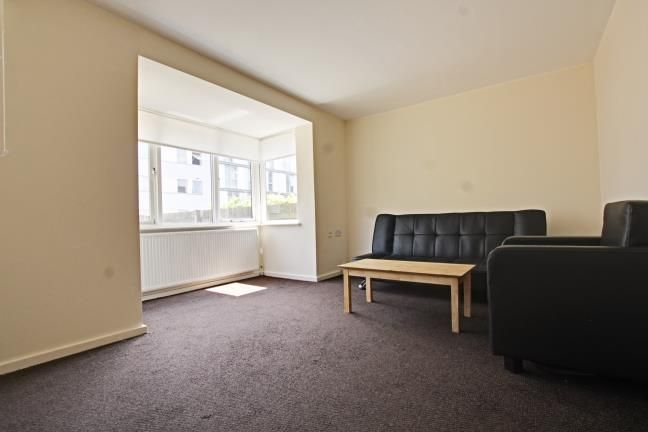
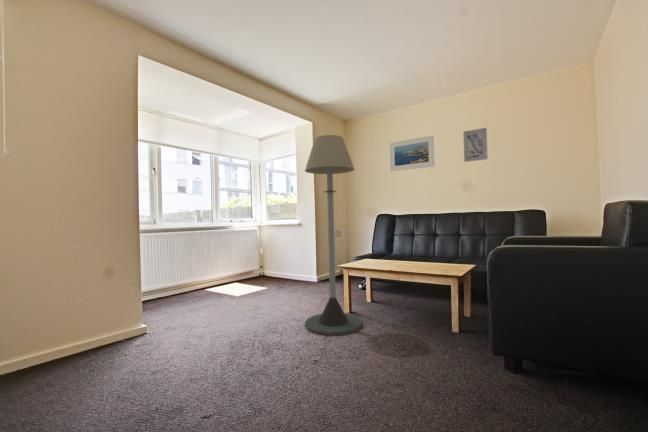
+ wall art [462,127,489,163]
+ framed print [389,134,435,172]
+ floor lamp [304,134,363,336]
